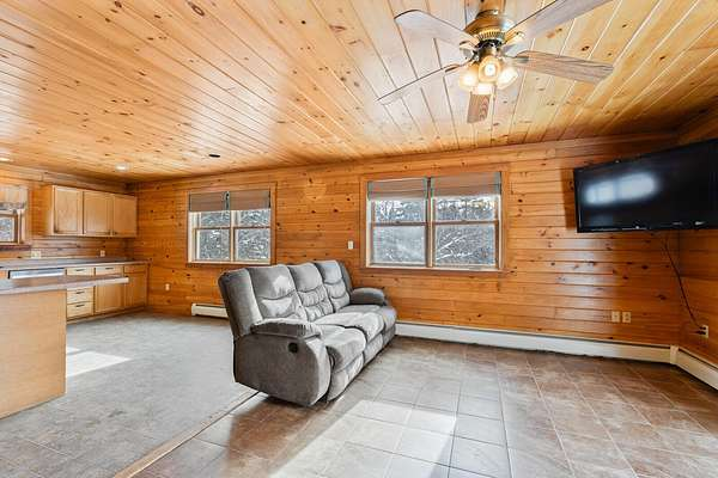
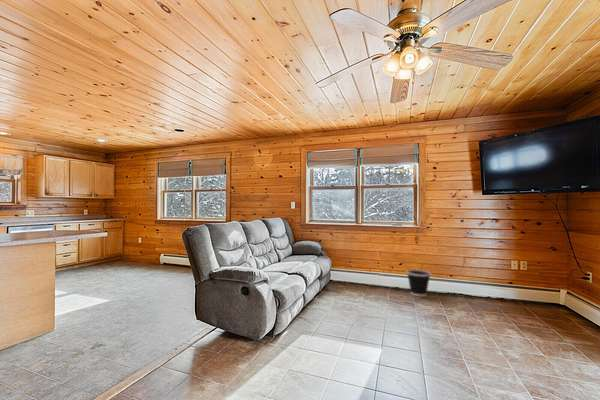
+ wastebasket [406,268,432,297]
